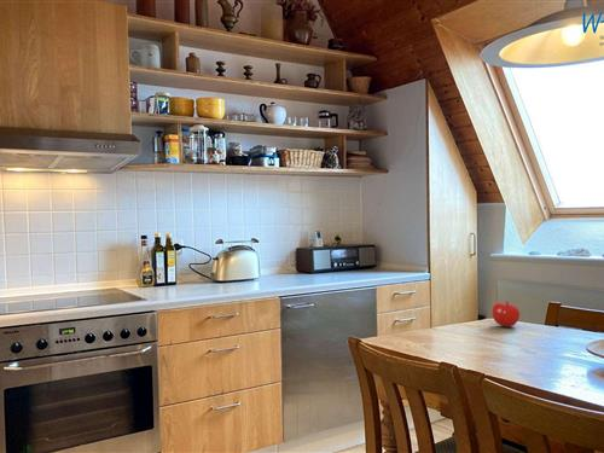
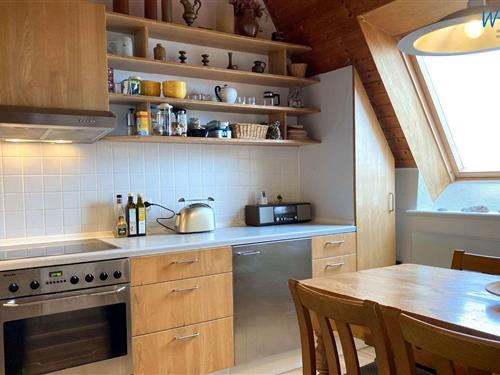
- fruit [492,301,521,329]
